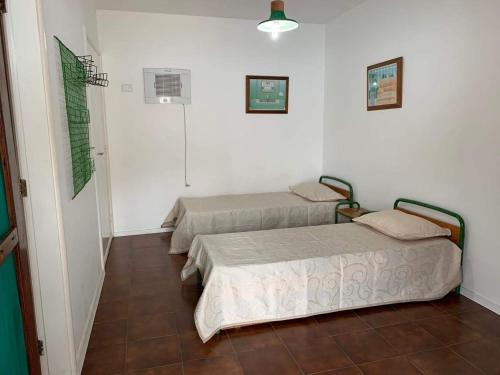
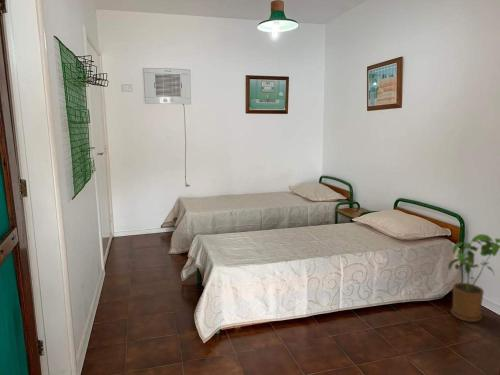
+ house plant [447,233,500,323]
